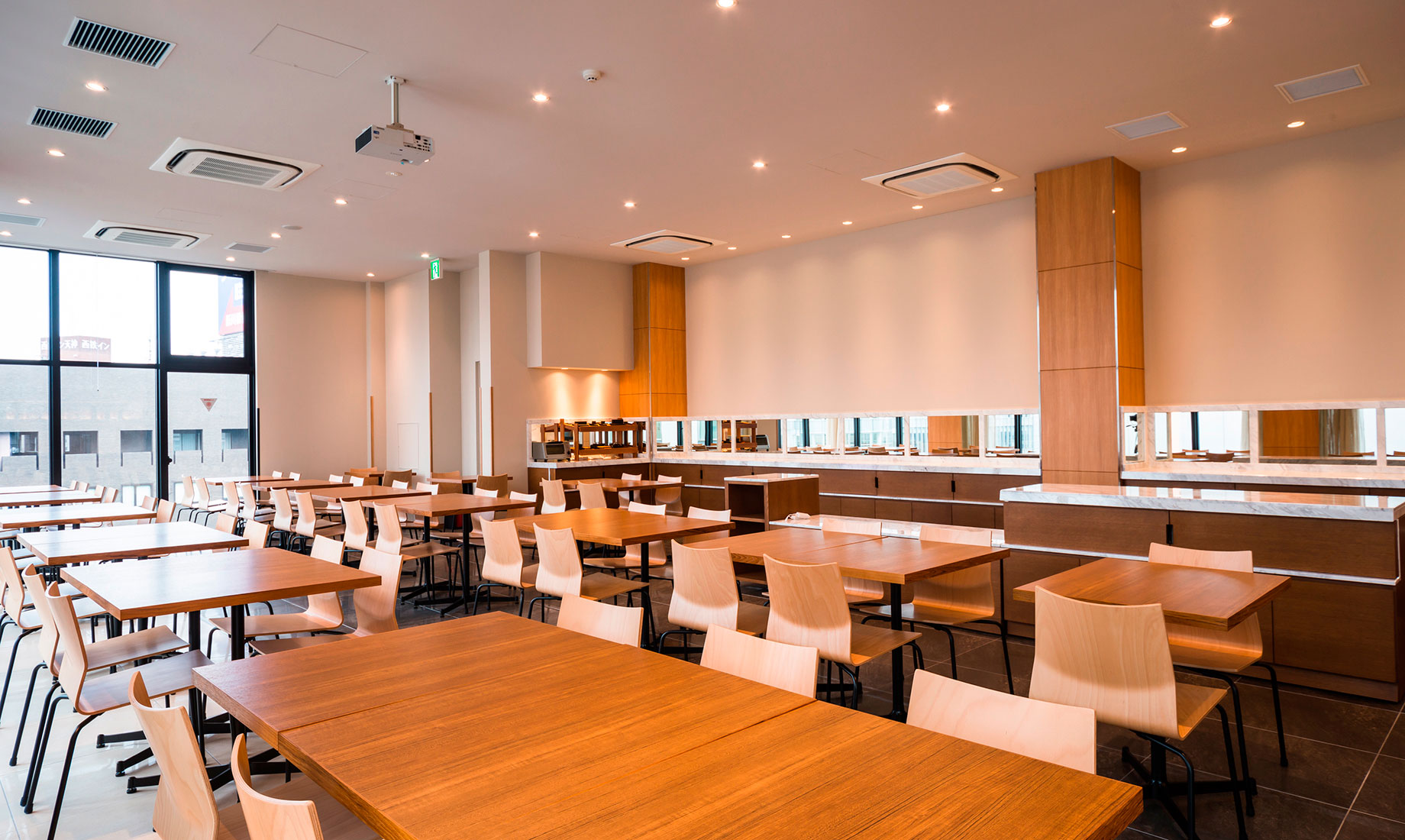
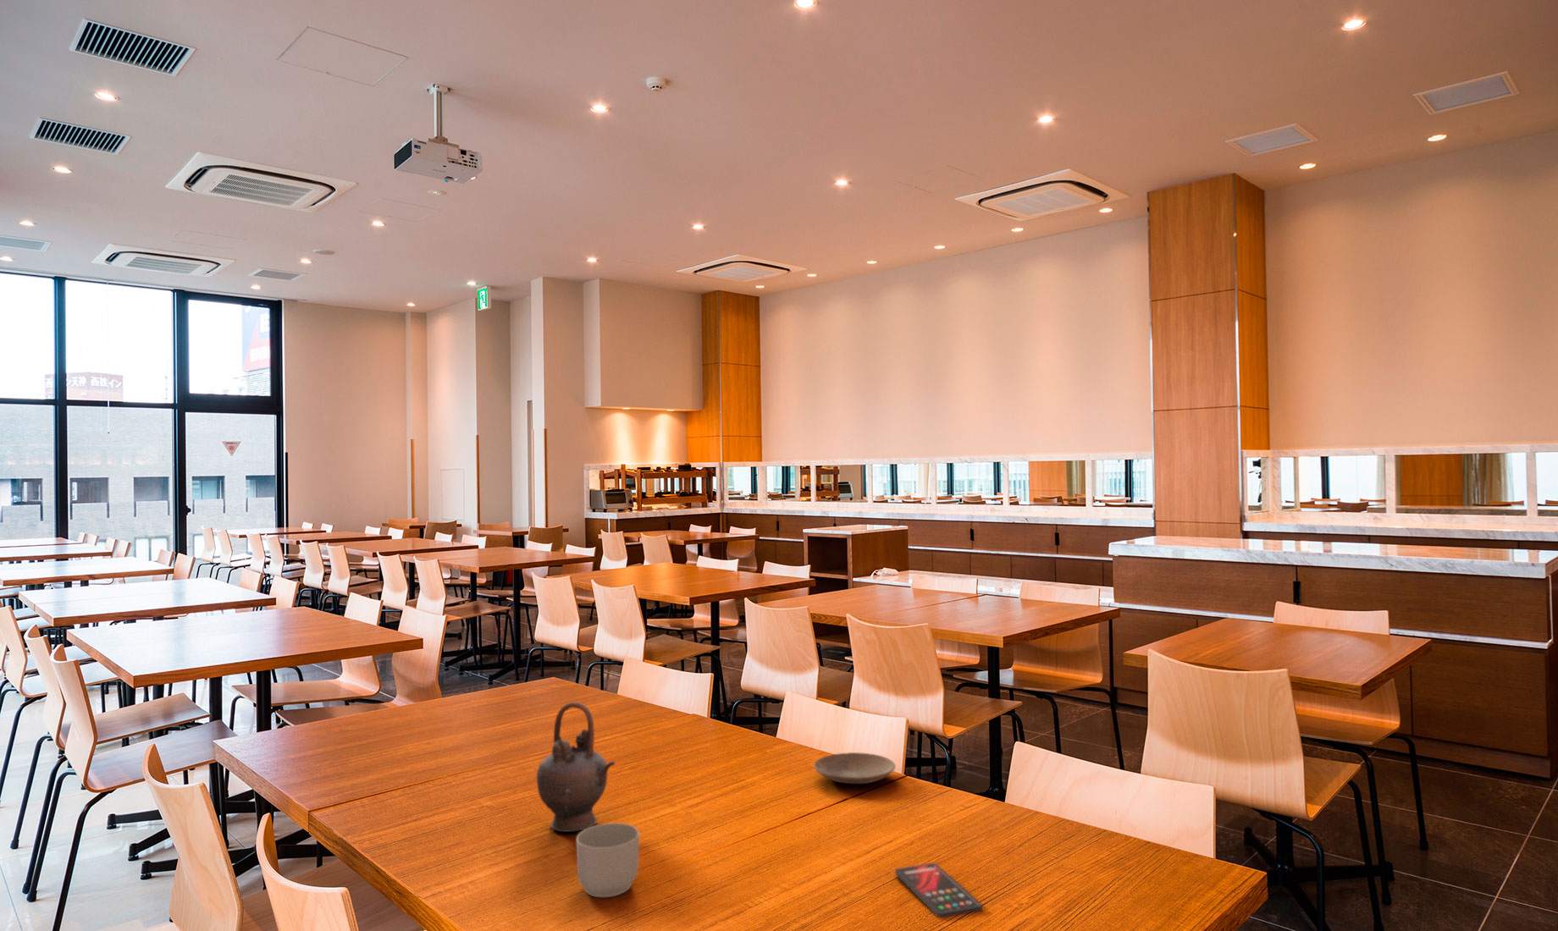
+ plate [814,751,896,785]
+ teapot [536,702,617,832]
+ mug [576,821,640,898]
+ smartphone [895,862,984,919]
